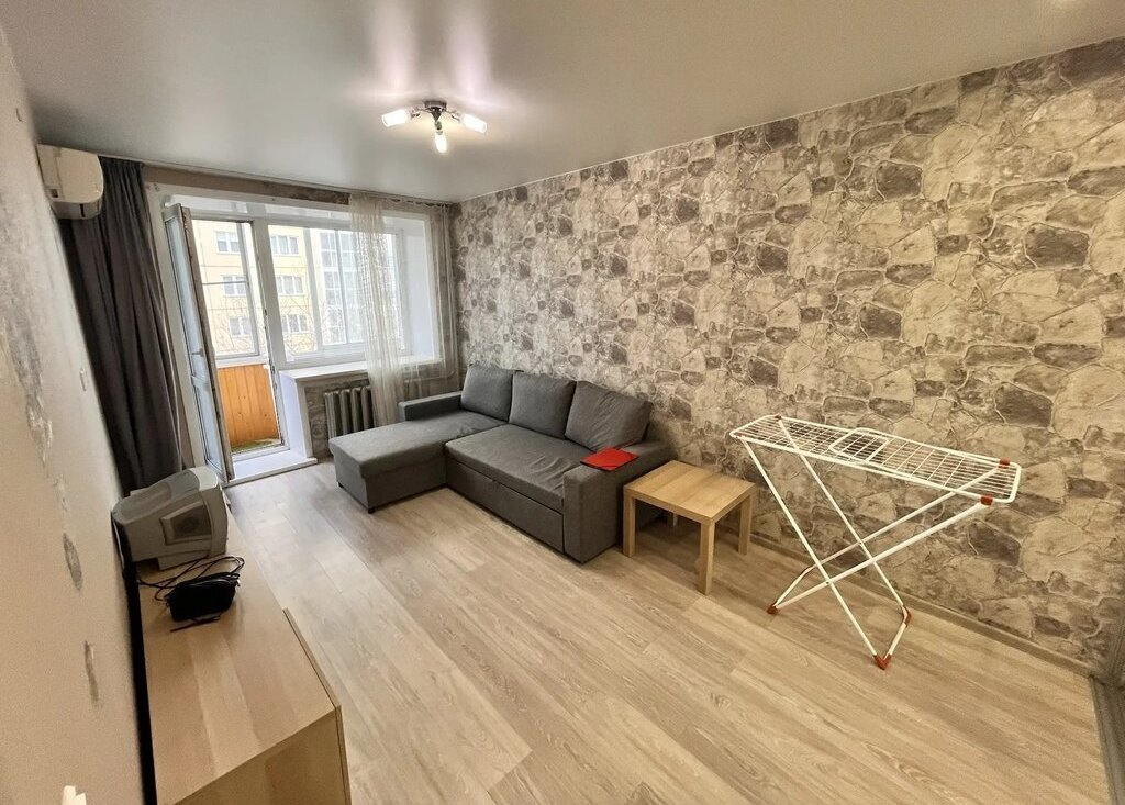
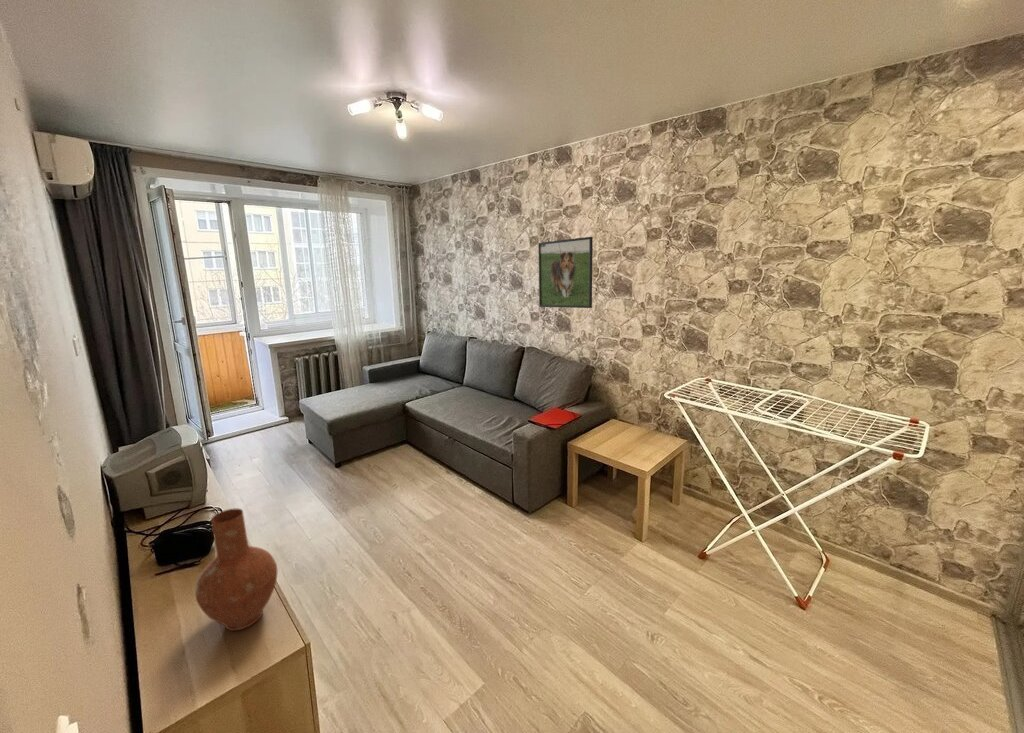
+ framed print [537,236,594,309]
+ vase [194,508,278,632]
